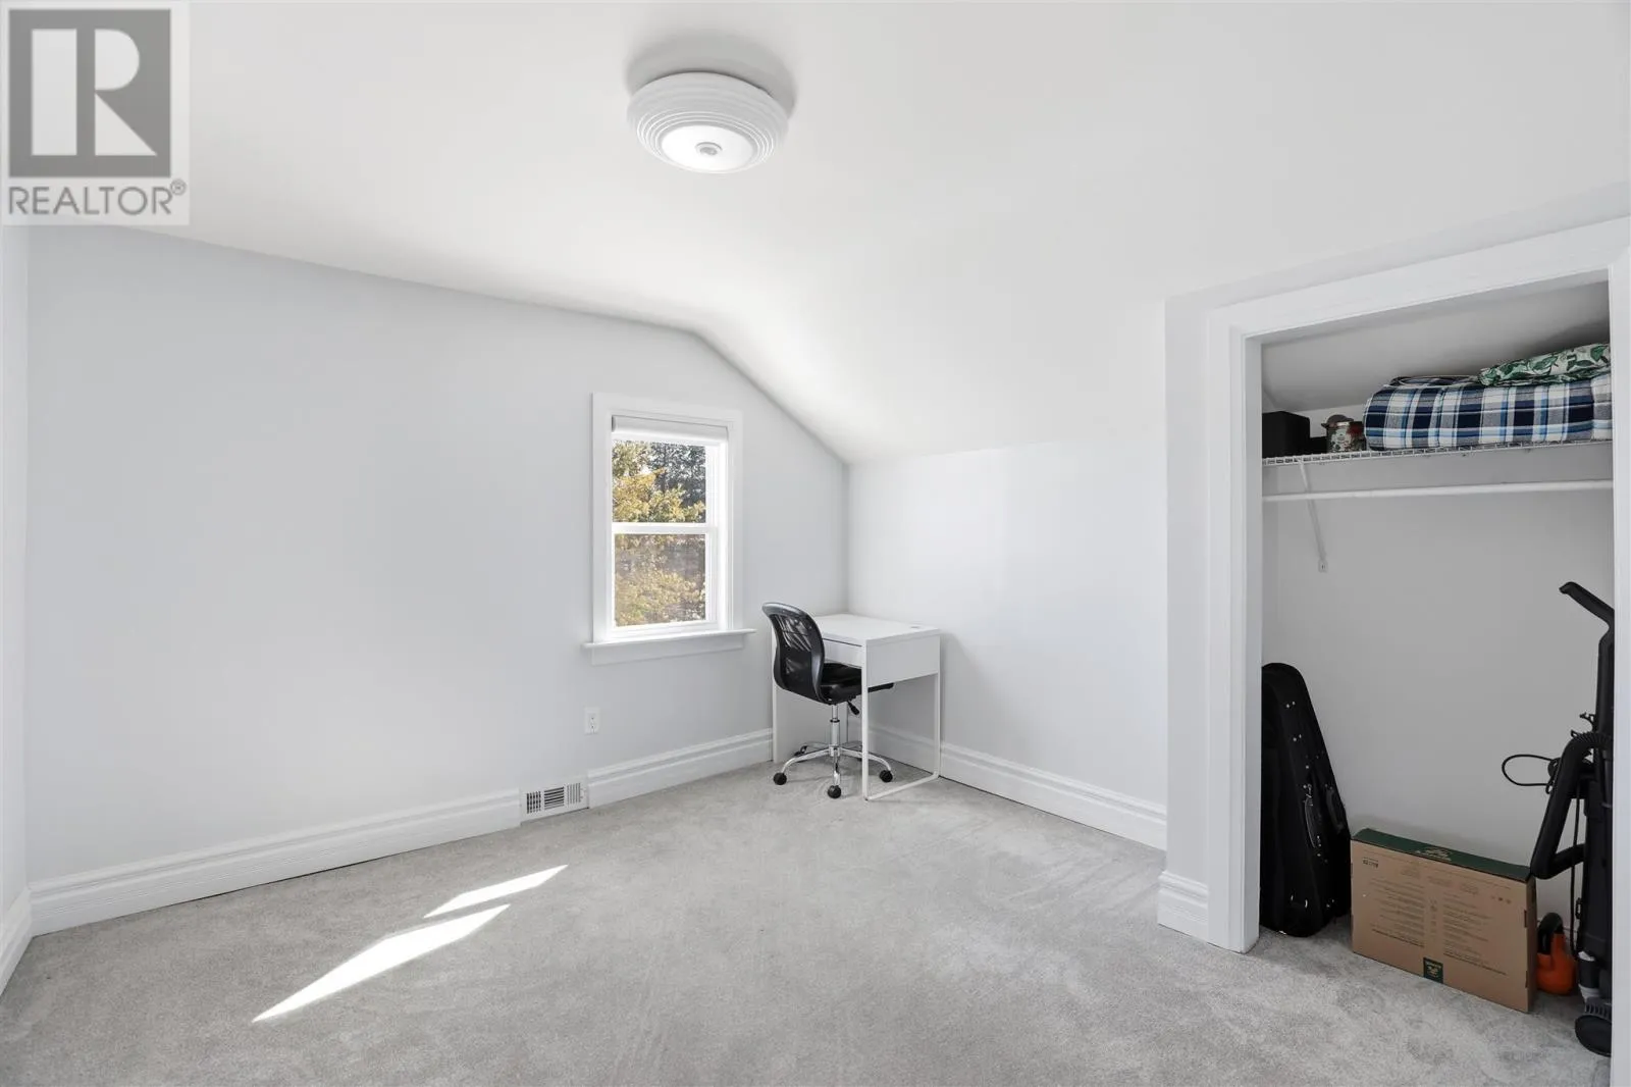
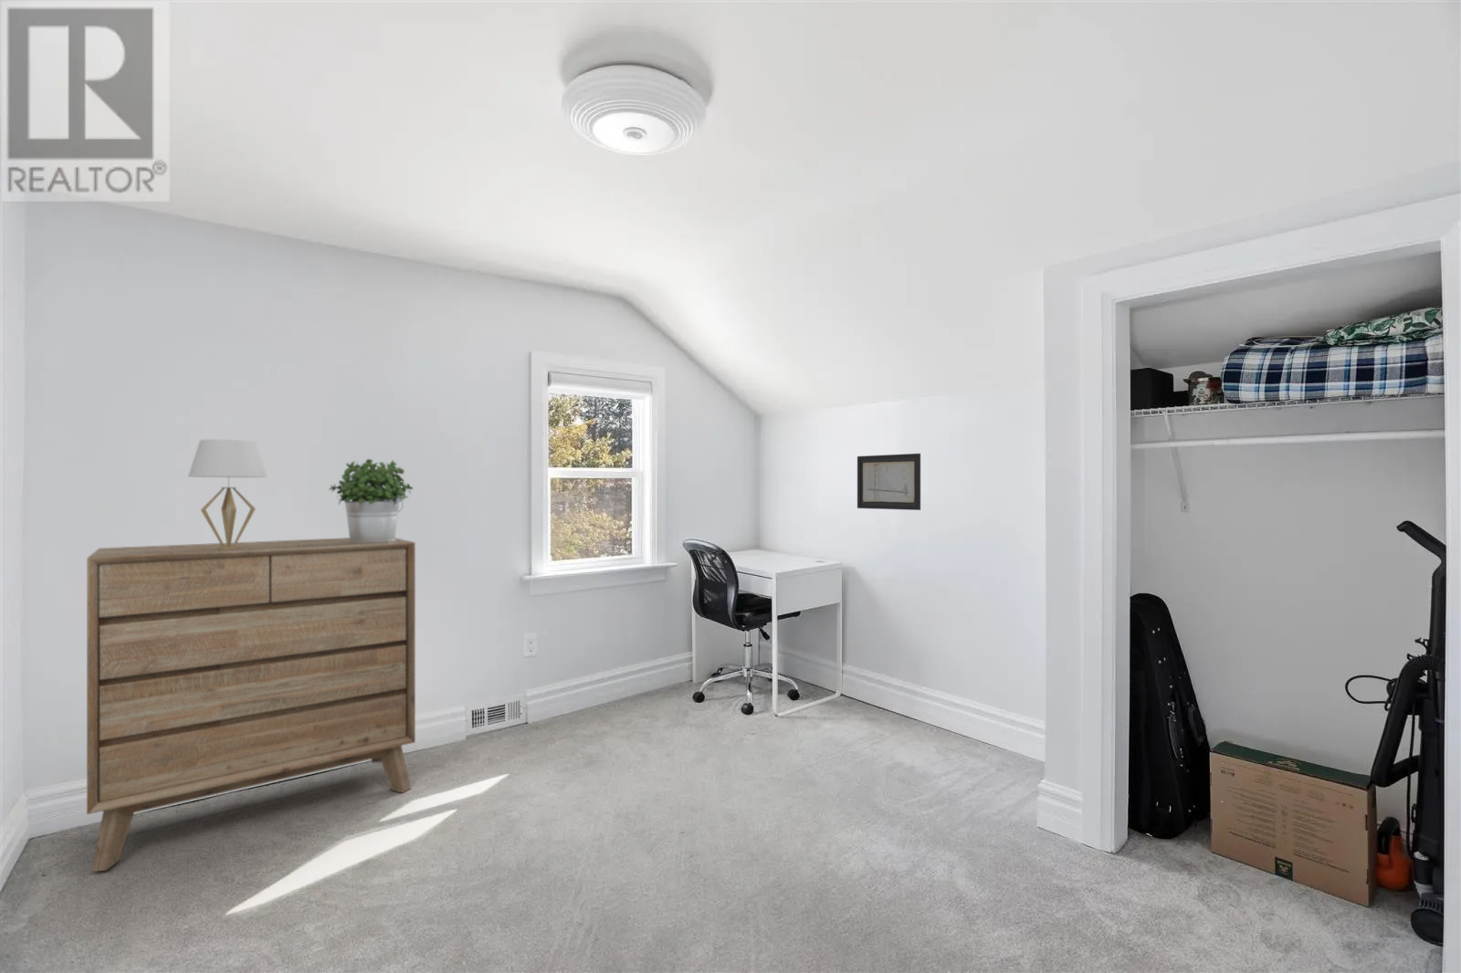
+ potted plant [328,458,414,543]
+ dresser [86,536,416,872]
+ table lamp [187,438,268,549]
+ wall art [857,453,921,511]
